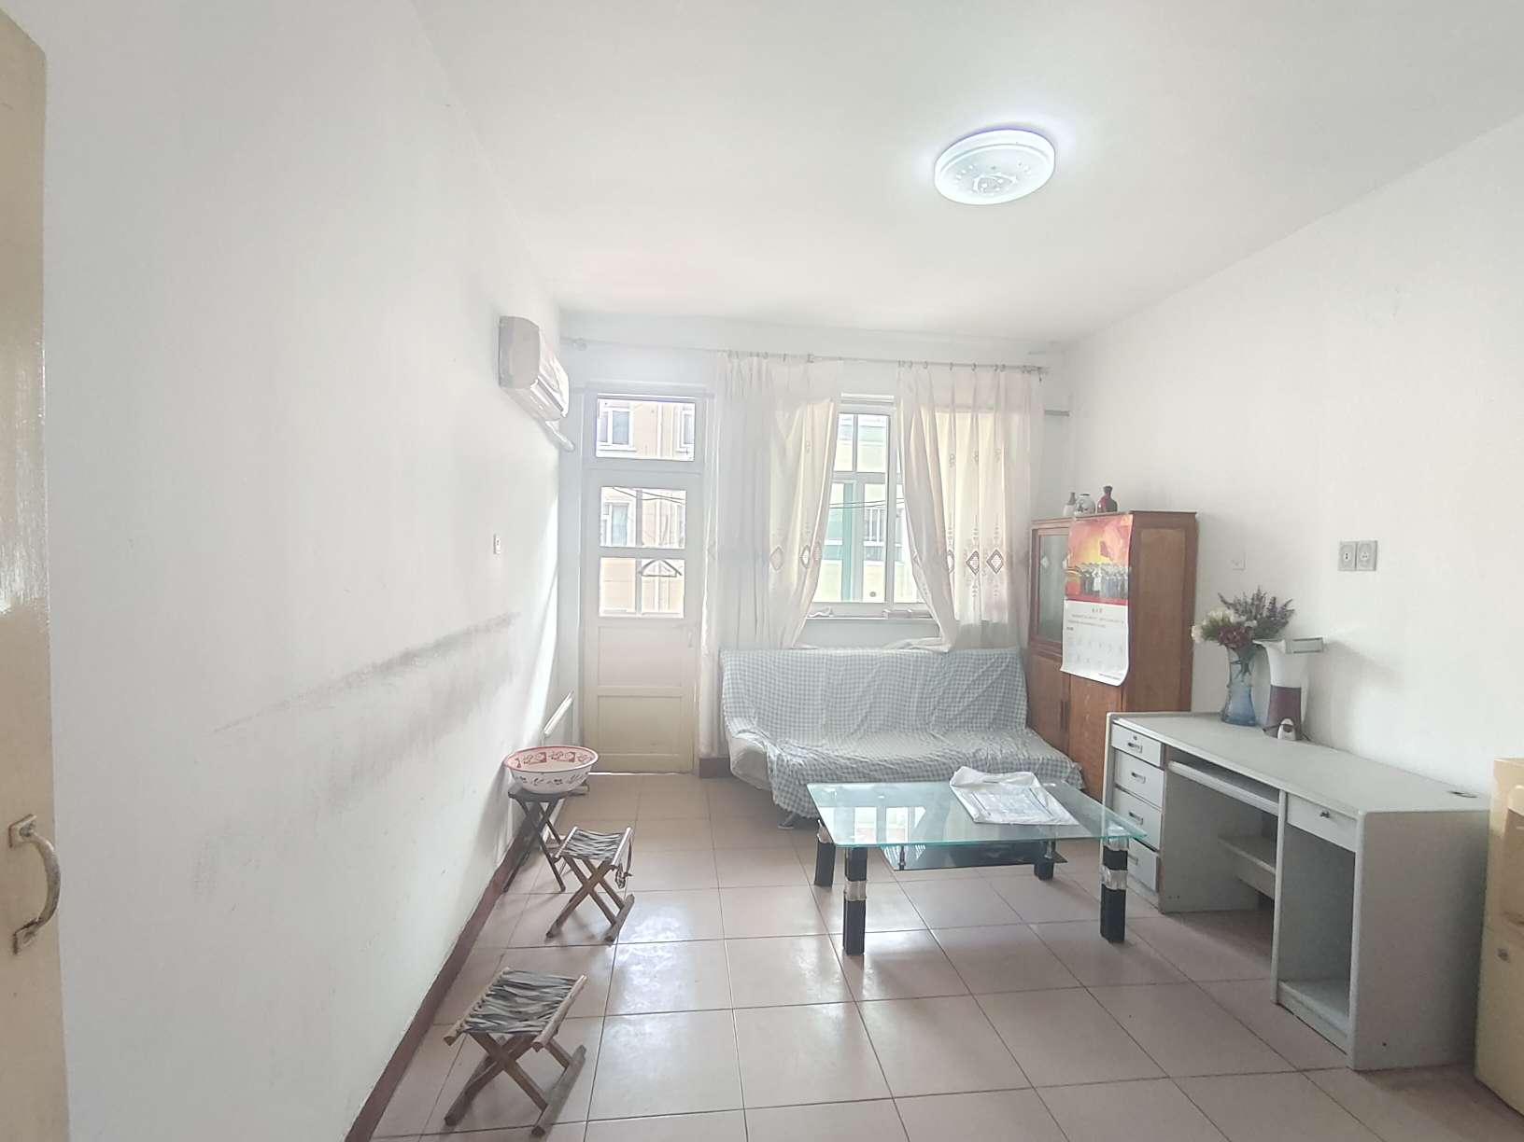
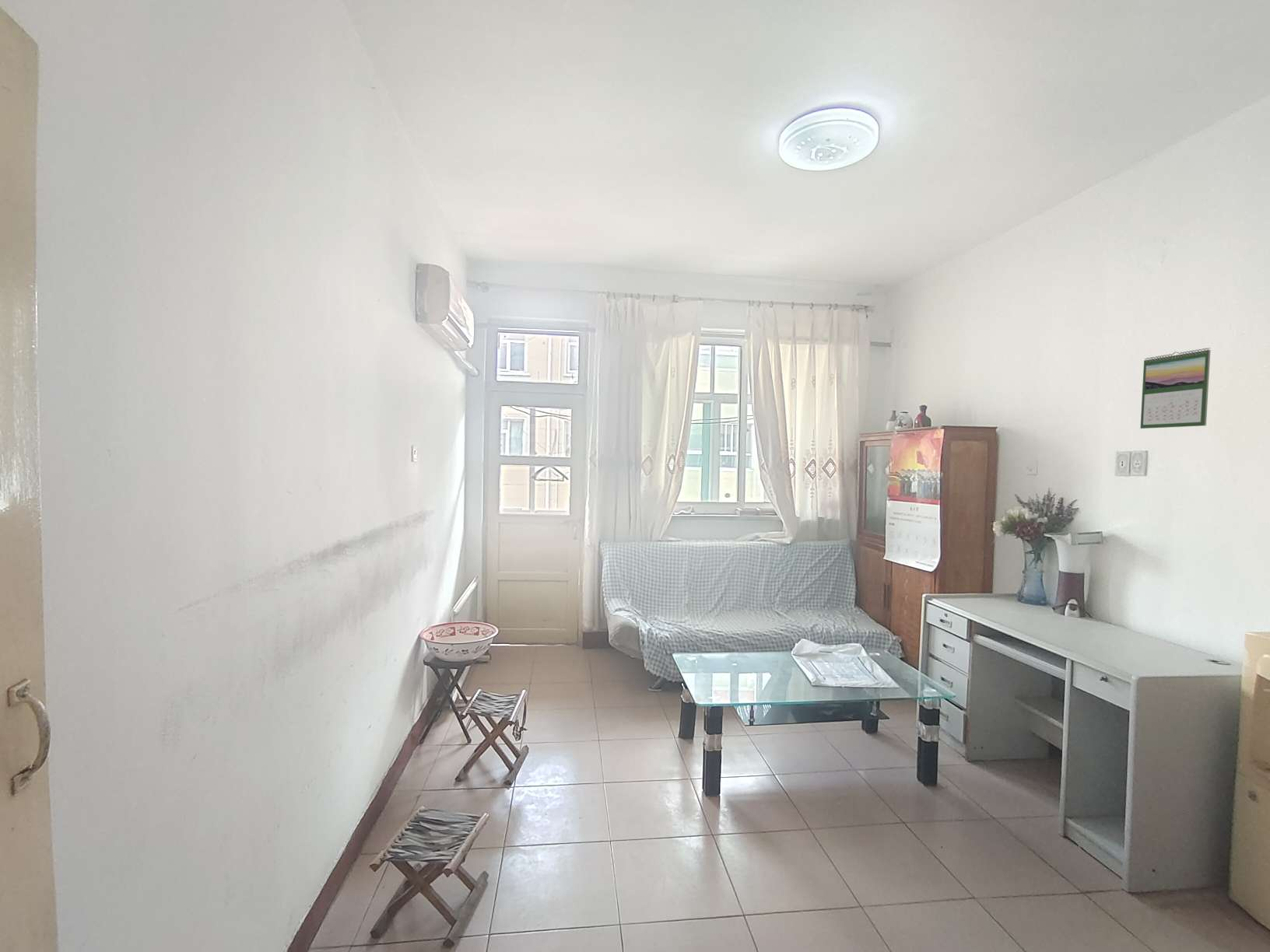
+ calendar [1139,347,1212,429]
